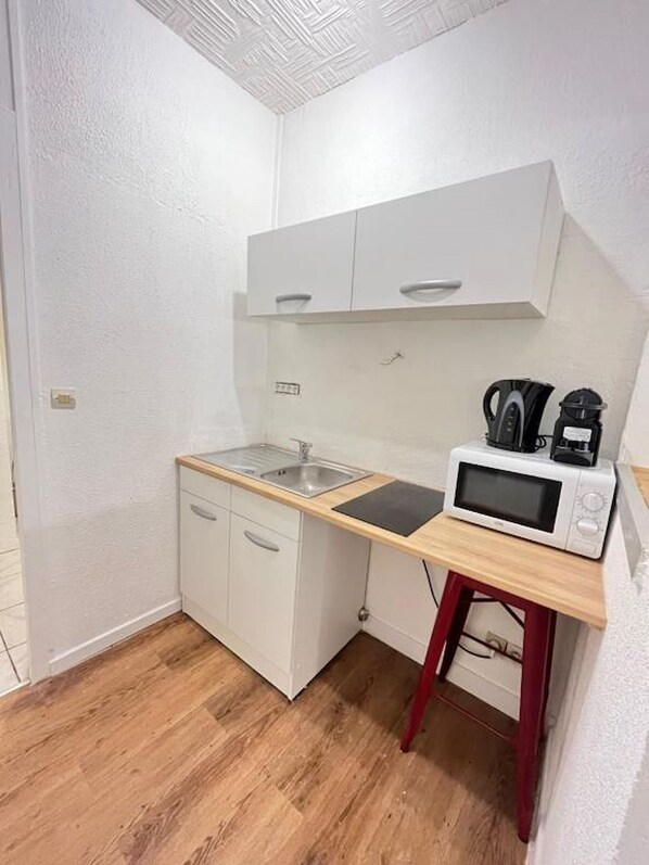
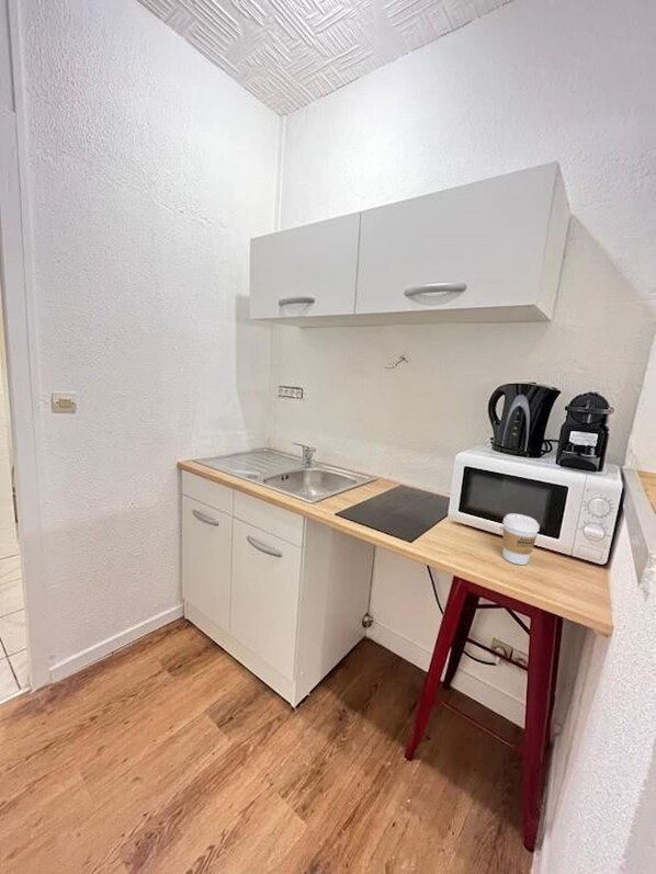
+ coffee cup [501,512,541,566]
